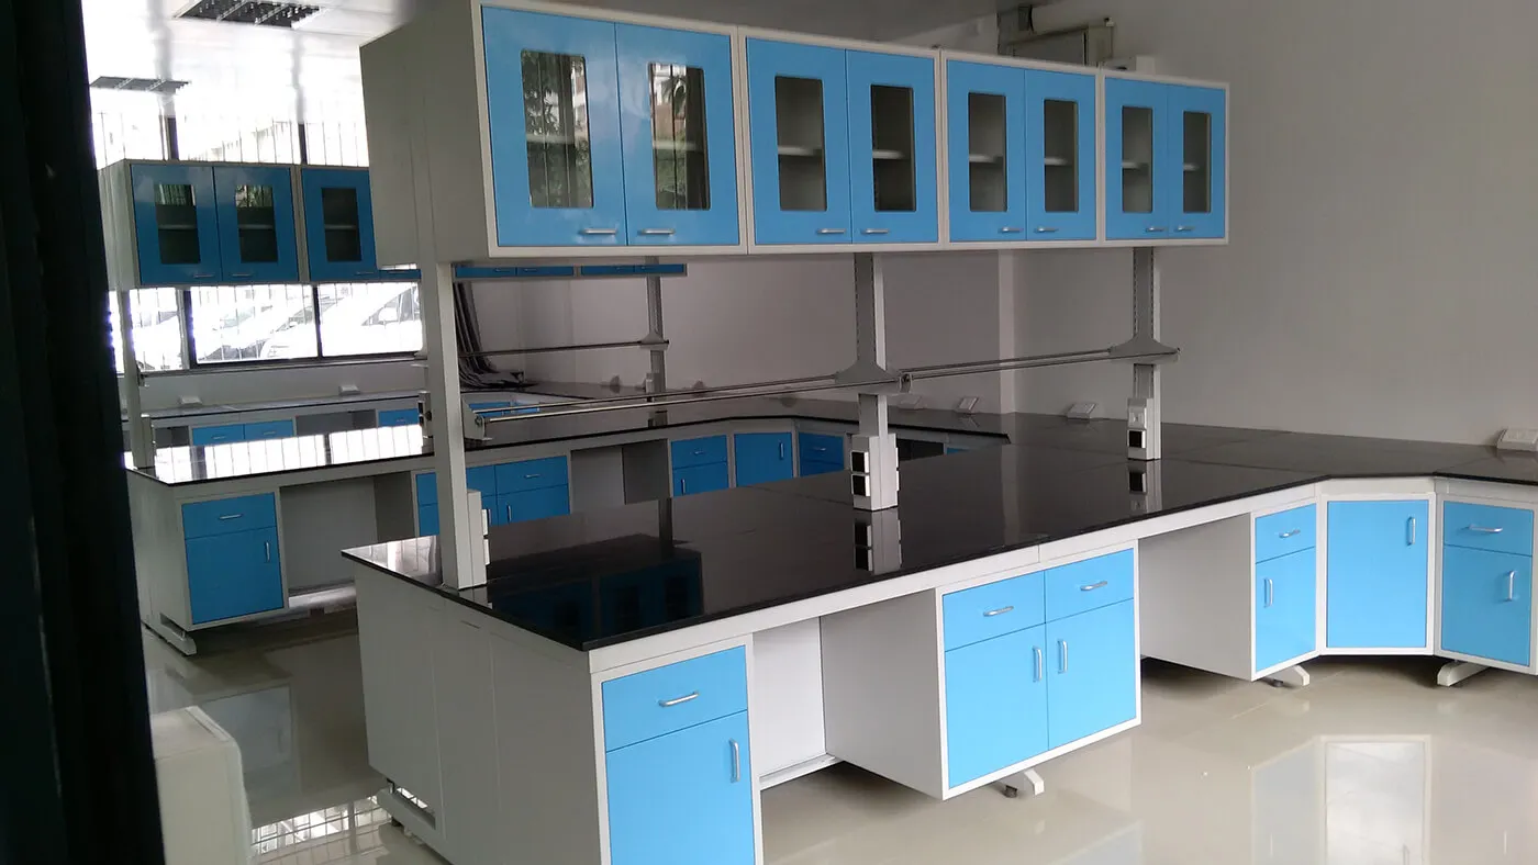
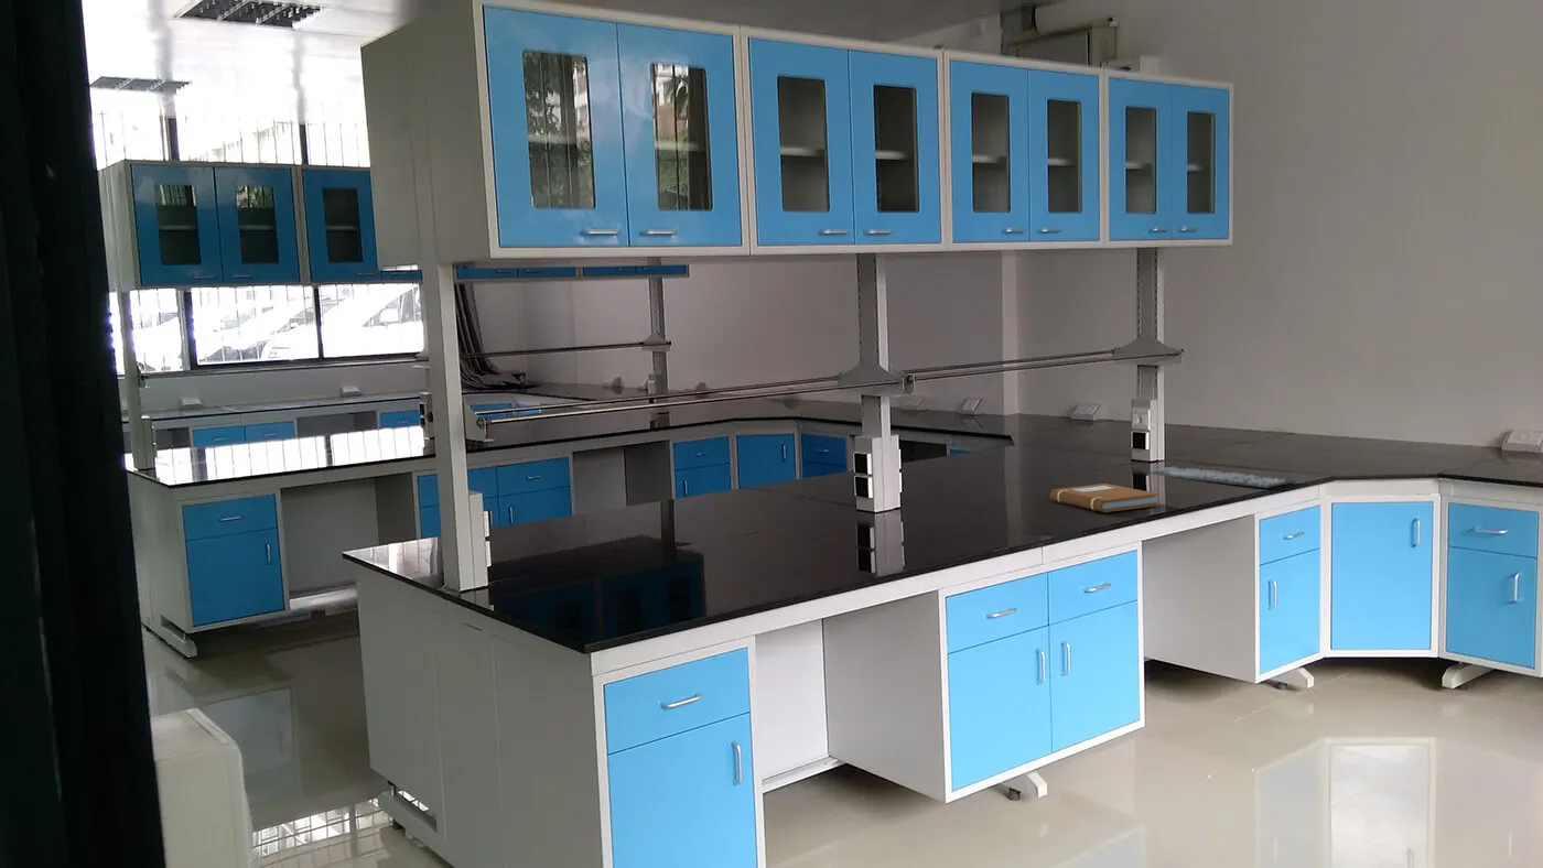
+ keyboard [1145,466,1297,489]
+ notebook [1049,482,1159,513]
